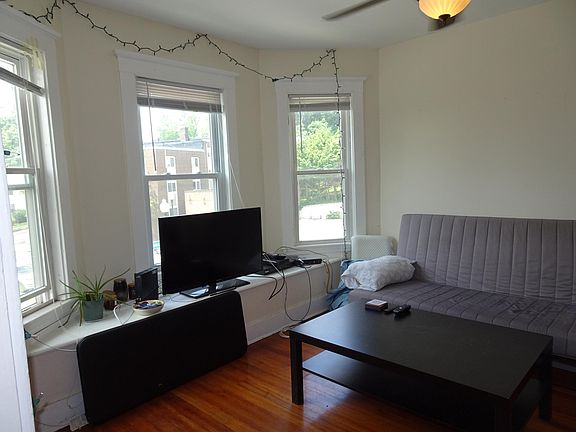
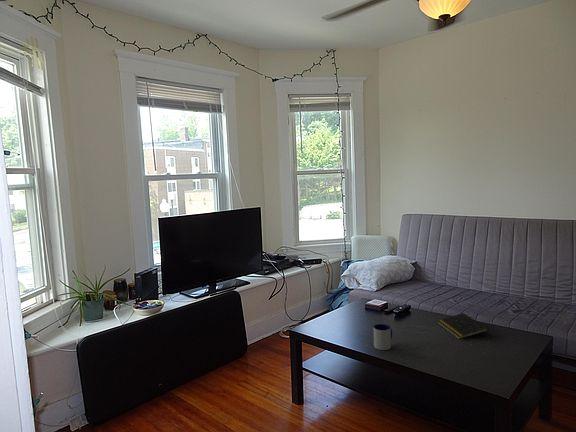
+ notepad [436,312,490,340]
+ mug [373,323,393,351]
